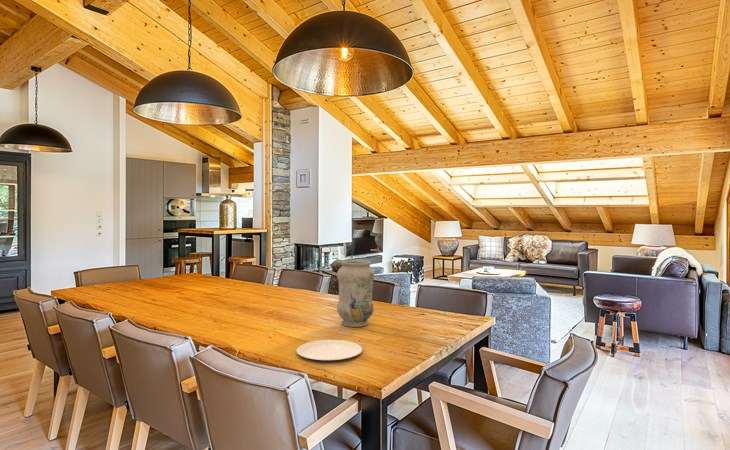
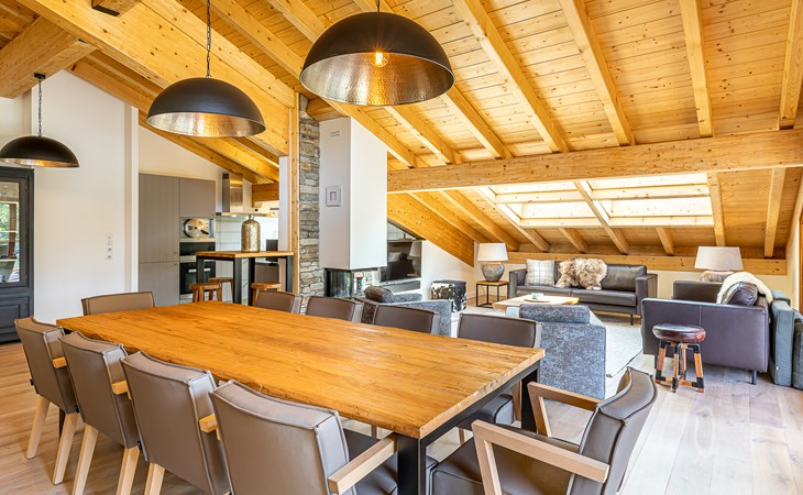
- plate [295,339,363,362]
- vase [336,259,376,328]
